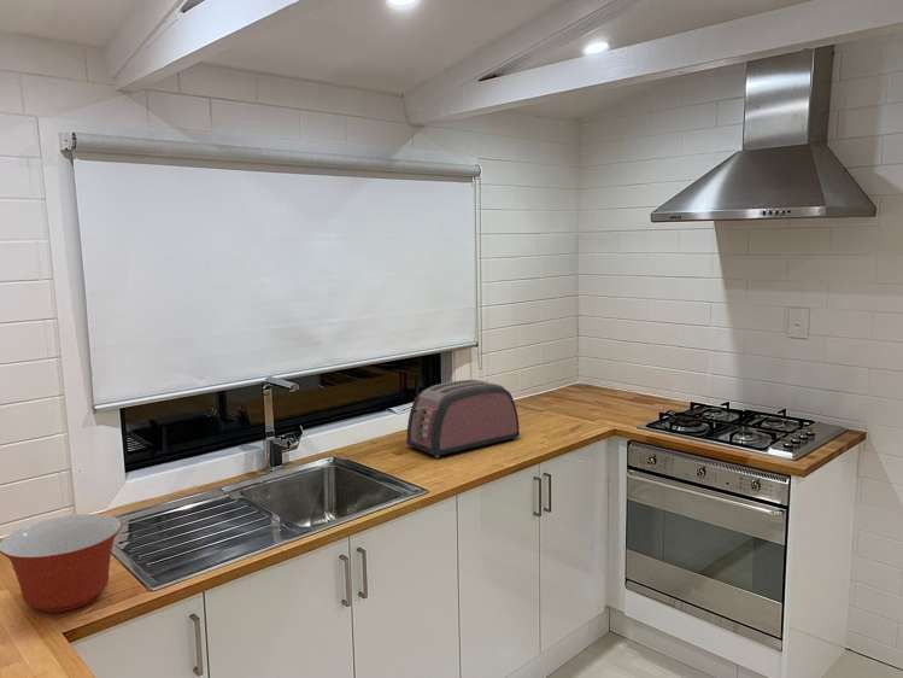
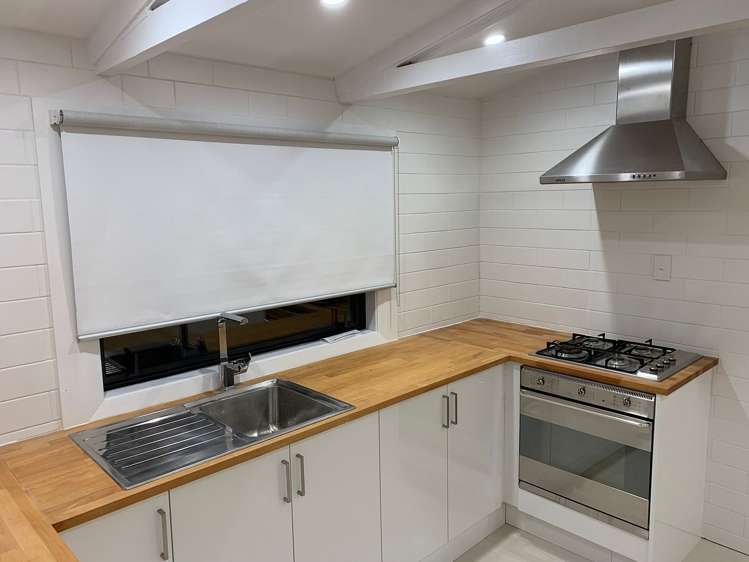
- toaster [405,379,521,458]
- mixing bowl [0,513,123,614]
